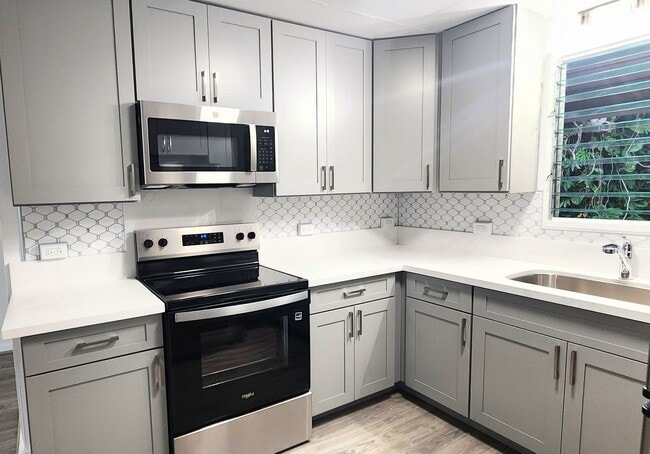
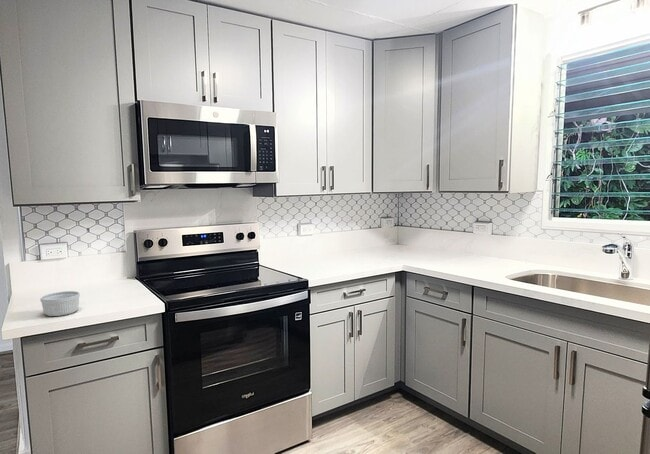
+ ramekin [39,290,81,317]
